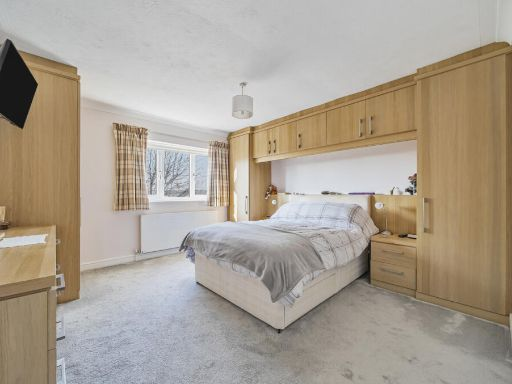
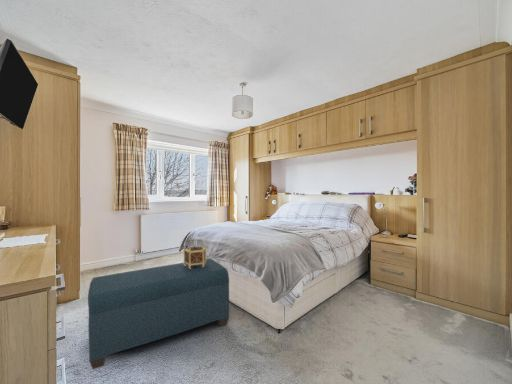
+ bench [87,257,230,370]
+ decorative box [182,243,207,269]
